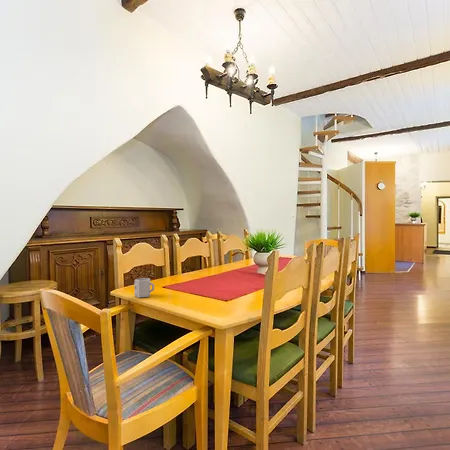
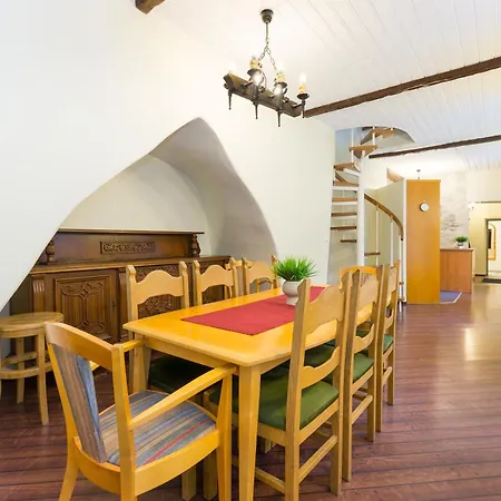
- cup [133,277,155,299]
